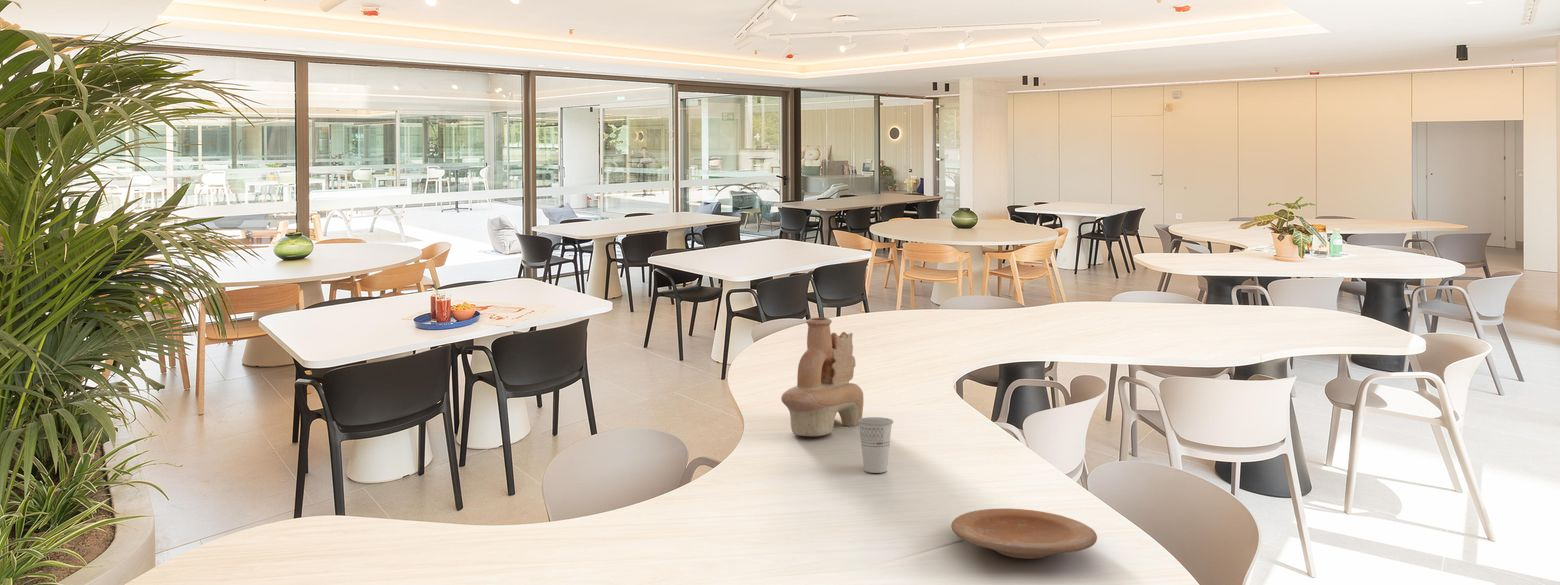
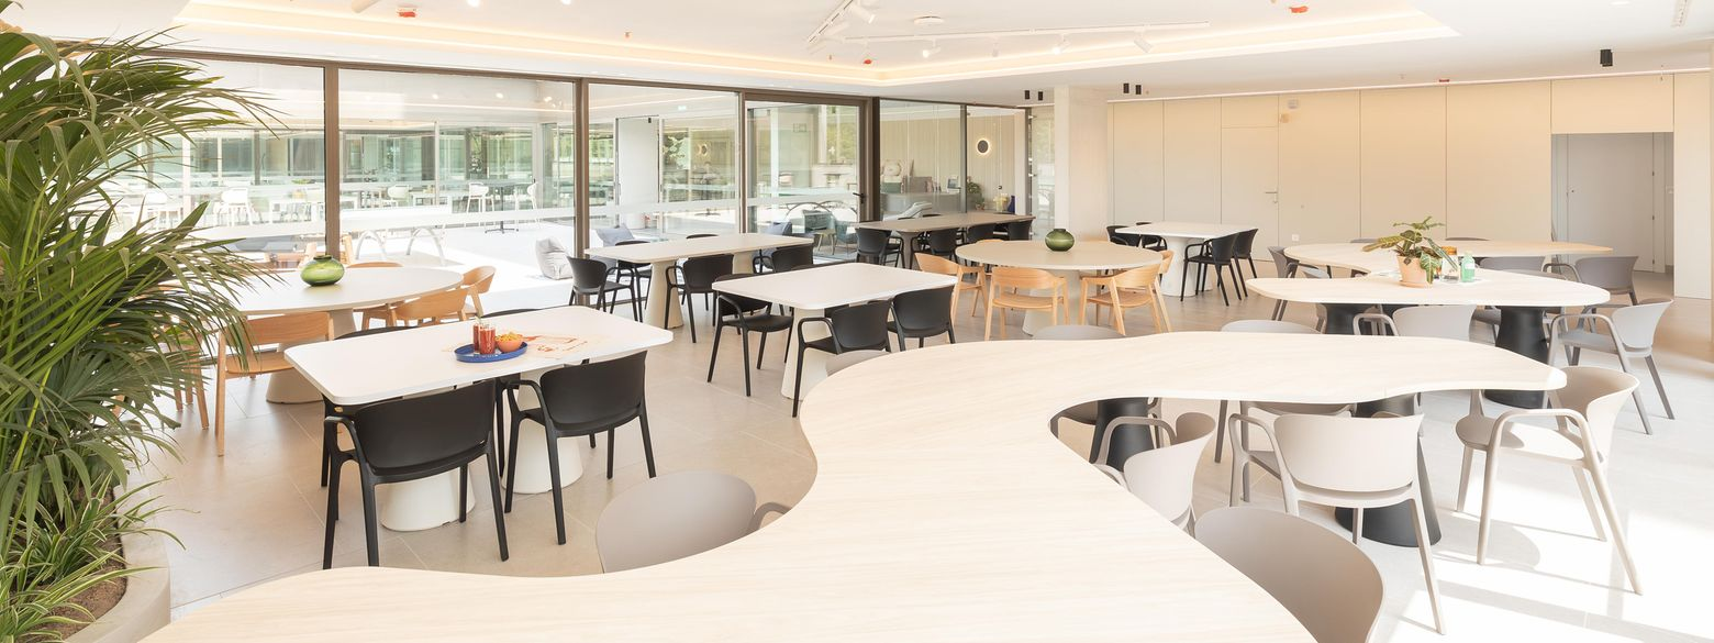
- plate [951,507,1098,560]
- cup [857,416,894,474]
- decorative vase [780,317,864,437]
